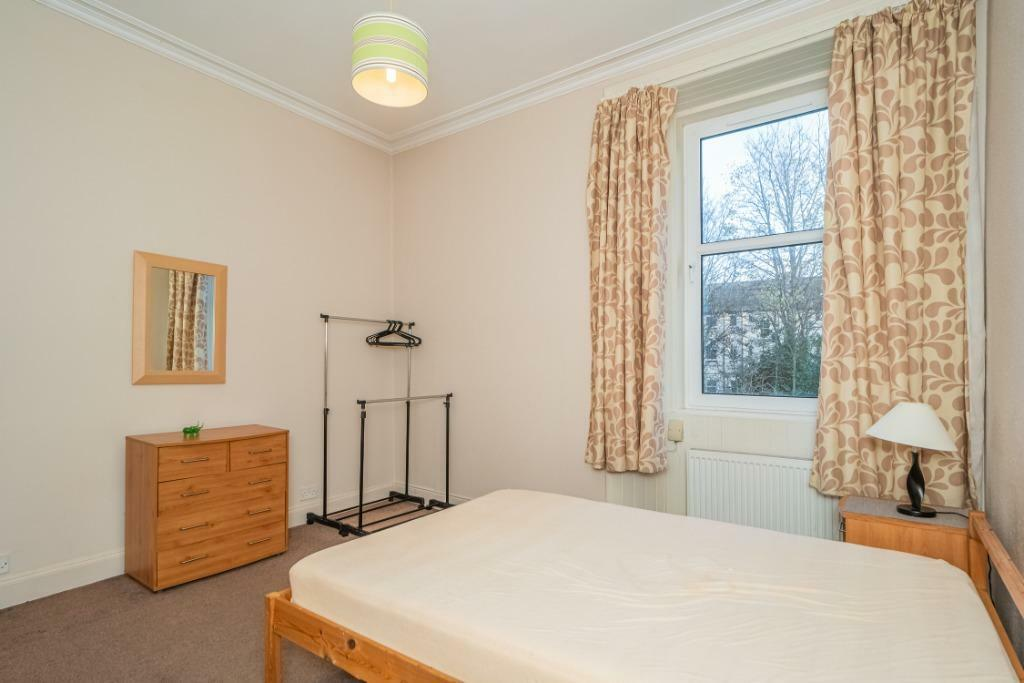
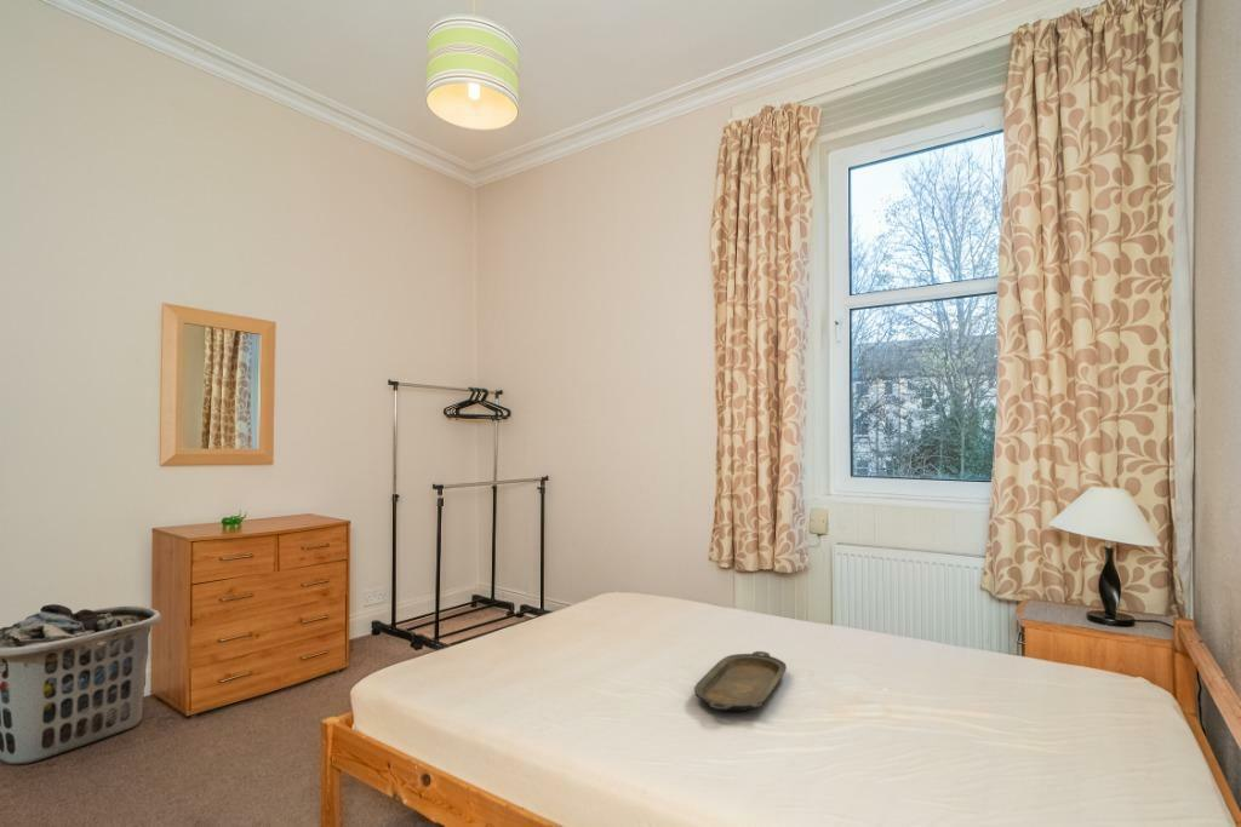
+ serving tray [693,650,788,712]
+ clothes hamper [0,603,162,765]
